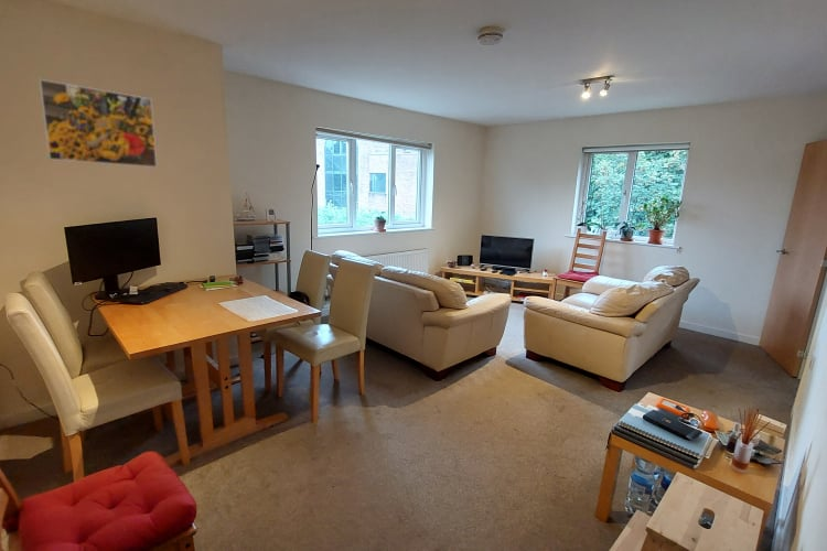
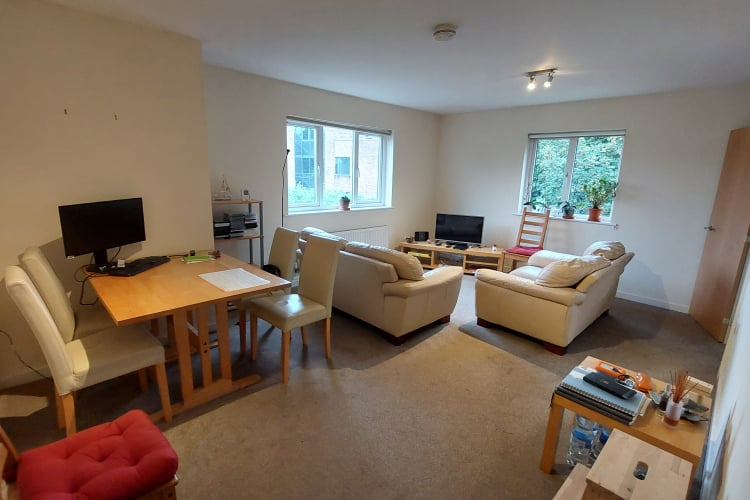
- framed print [37,78,158,169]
